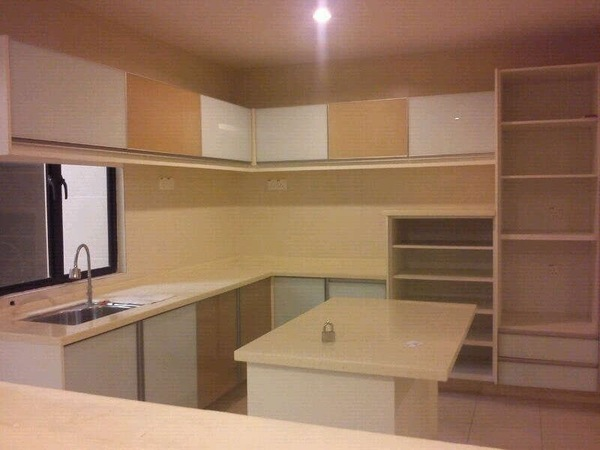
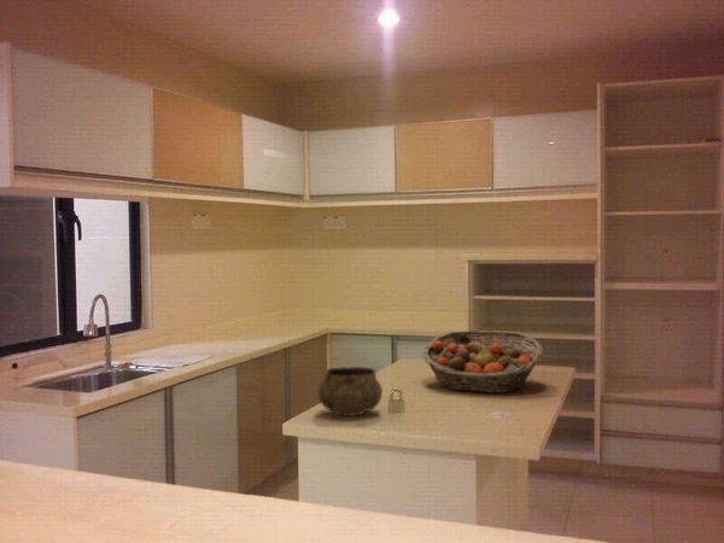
+ decorative bowl [317,366,384,418]
+ fruit basket [421,329,544,393]
